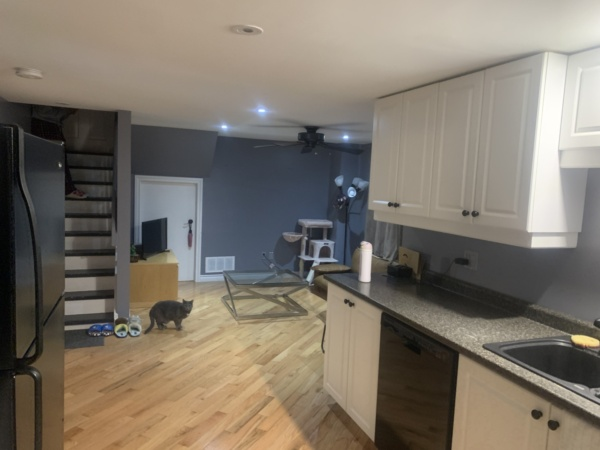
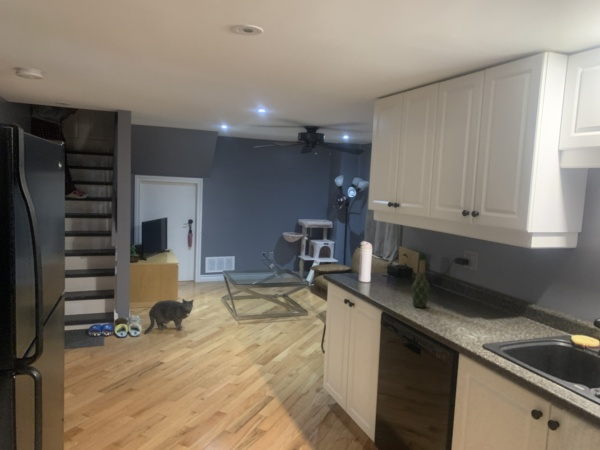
+ wine bottle [411,252,431,309]
